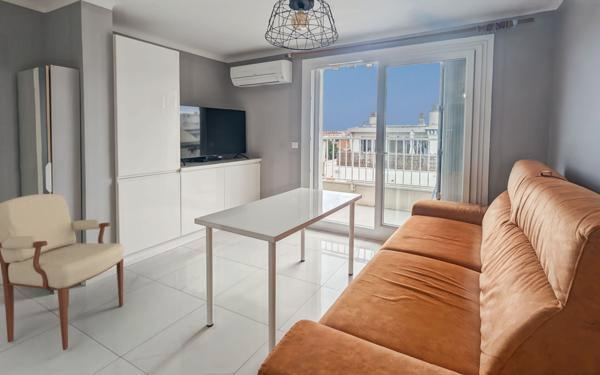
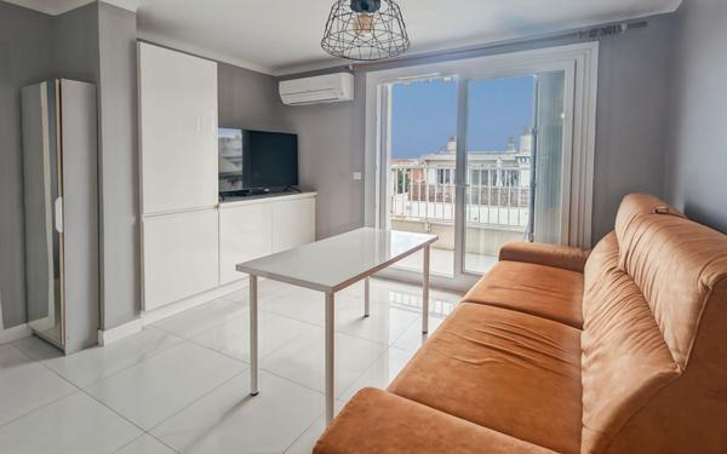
- armchair [0,193,125,351]
